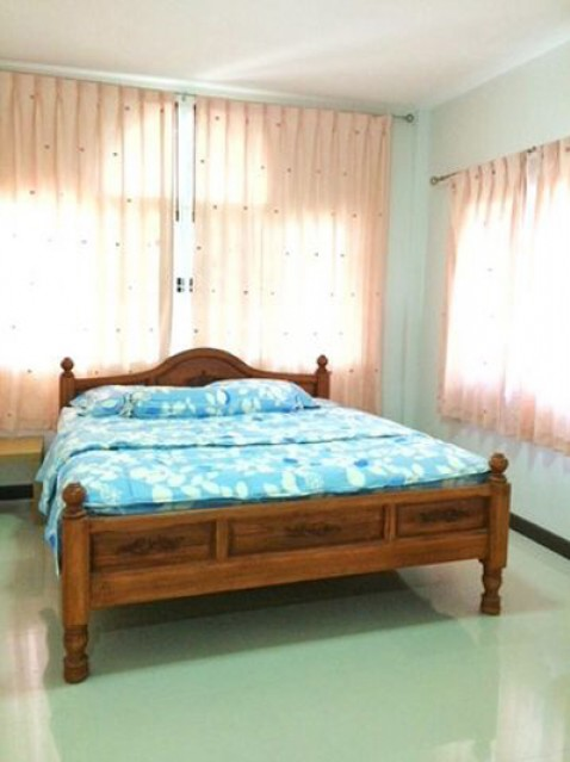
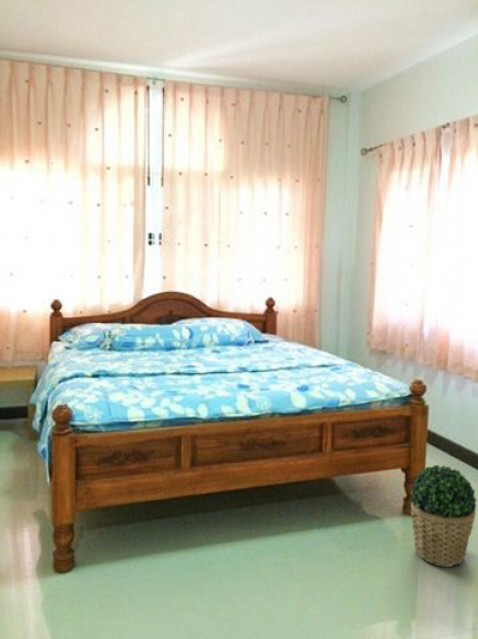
+ potted plant [409,464,477,568]
